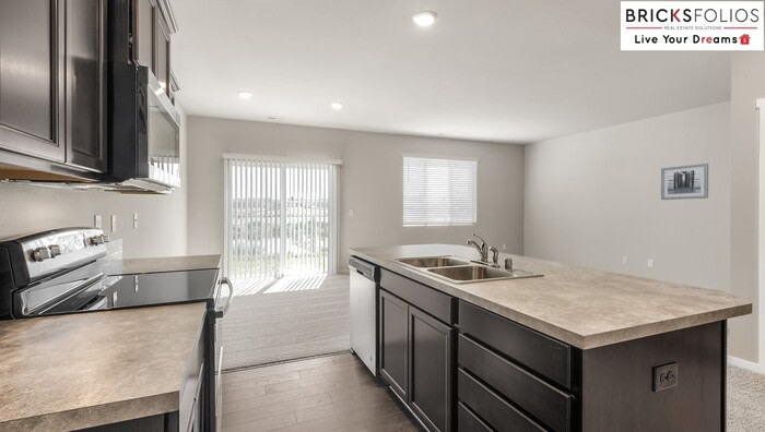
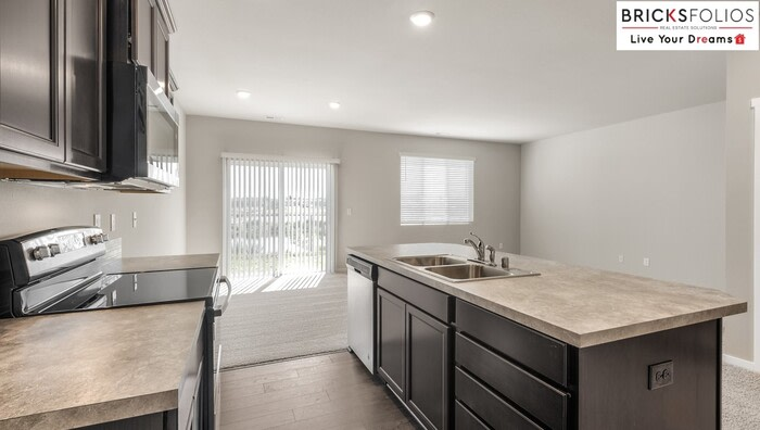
- wall art [660,163,709,201]
